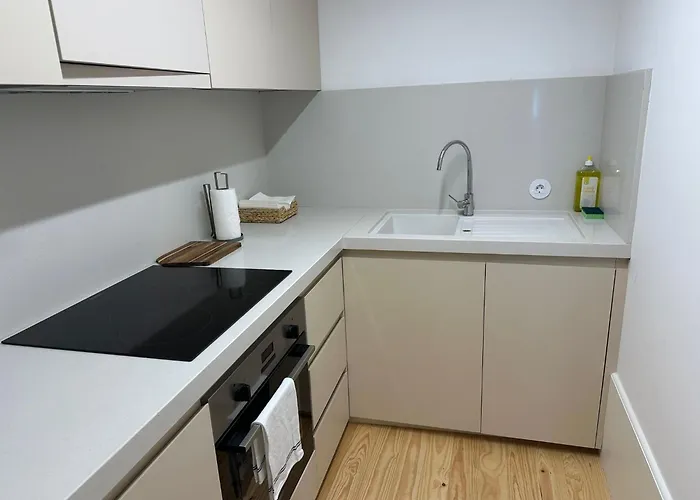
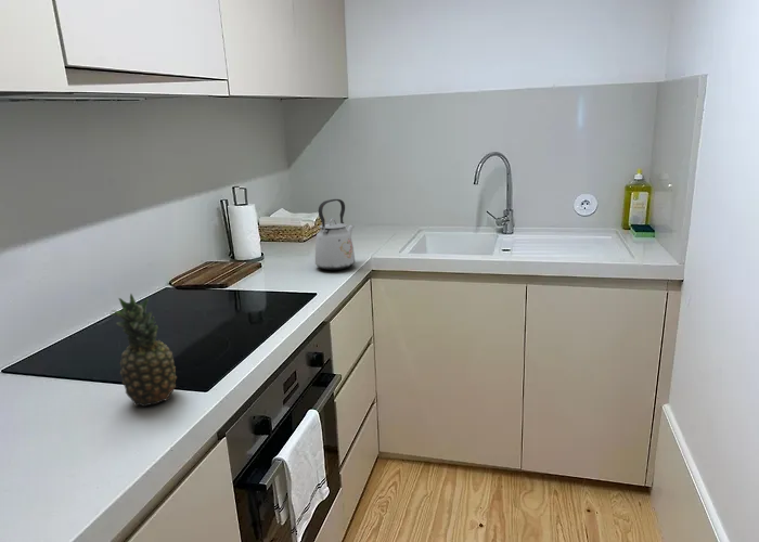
+ kettle [314,198,357,271]
+ fruit [108,293,178,408]
